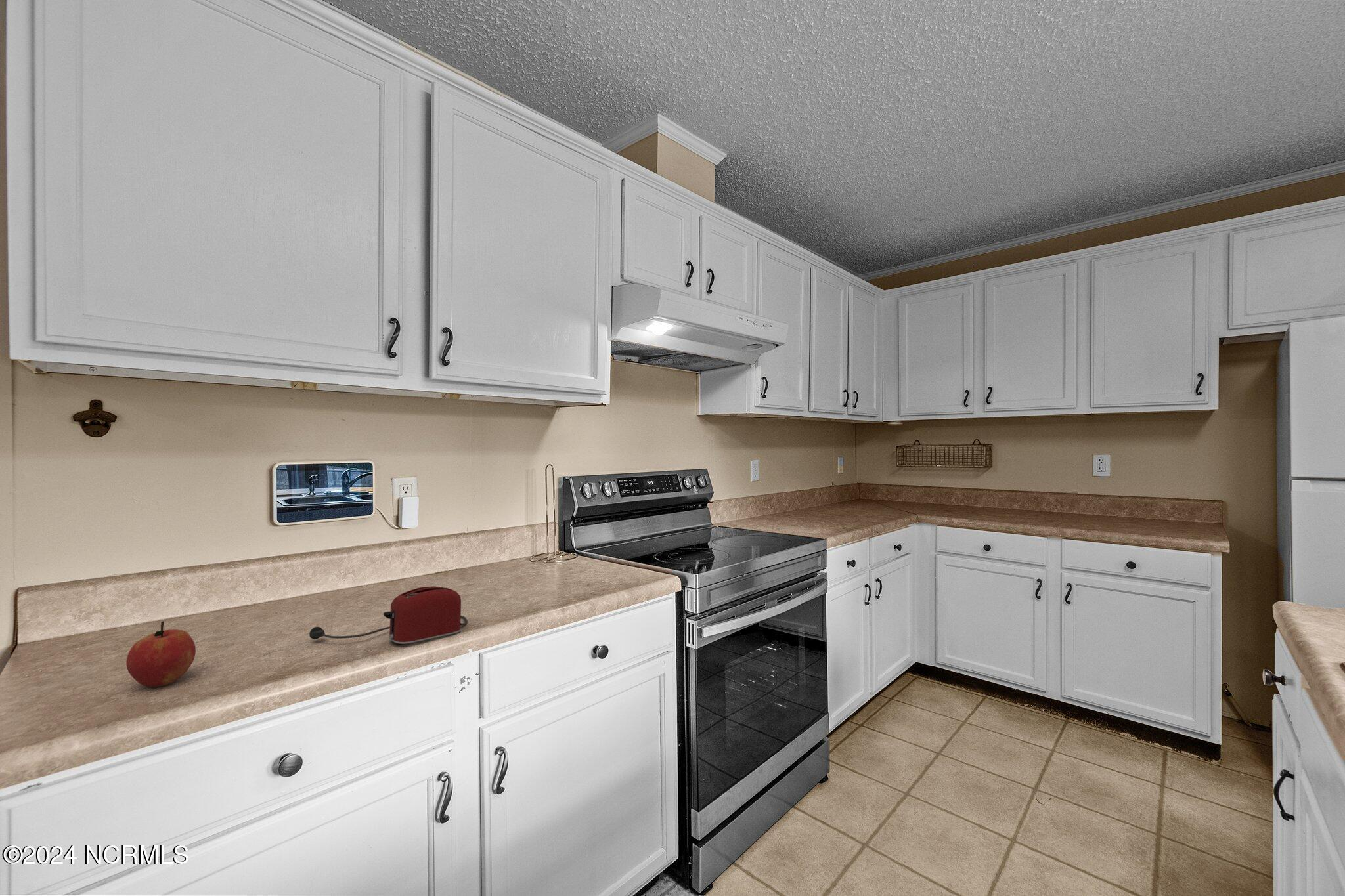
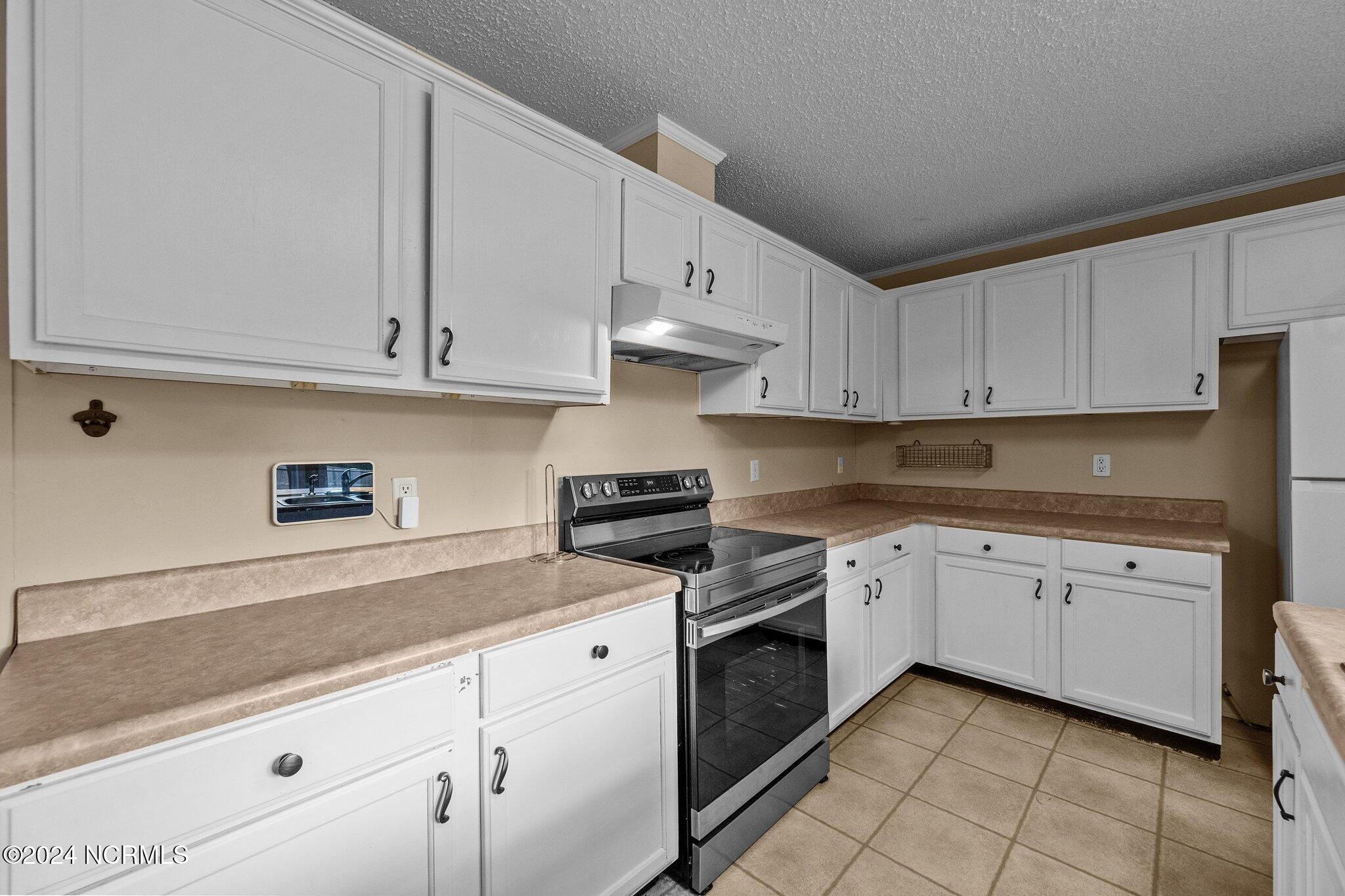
- apple [125,620,196,688]
- toaster [308,586,468,645]
